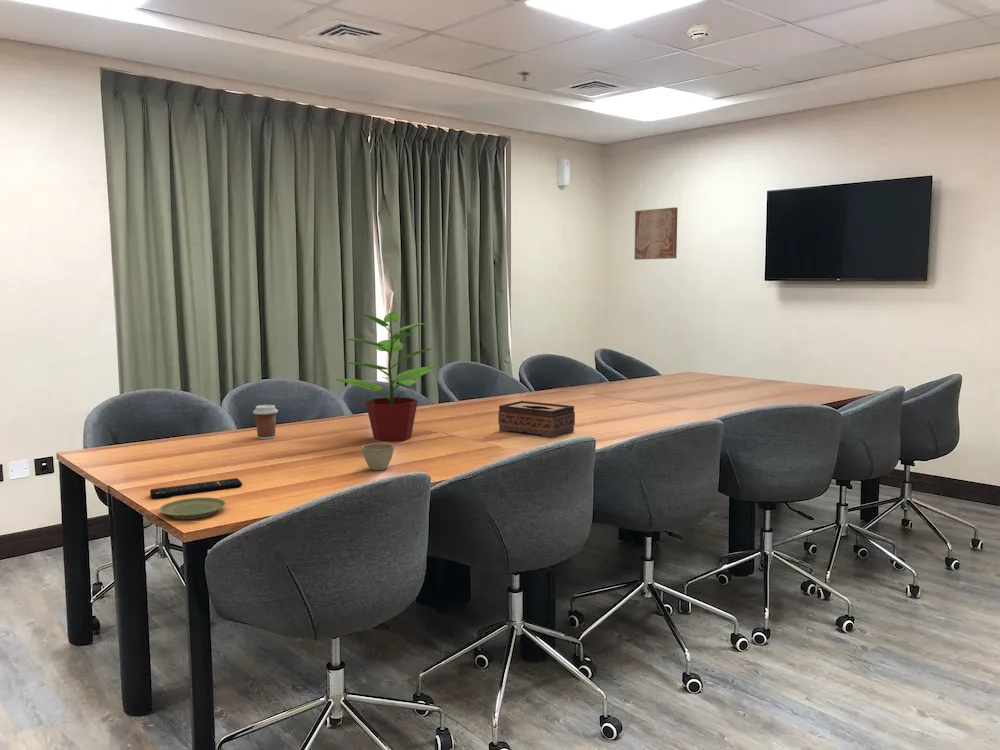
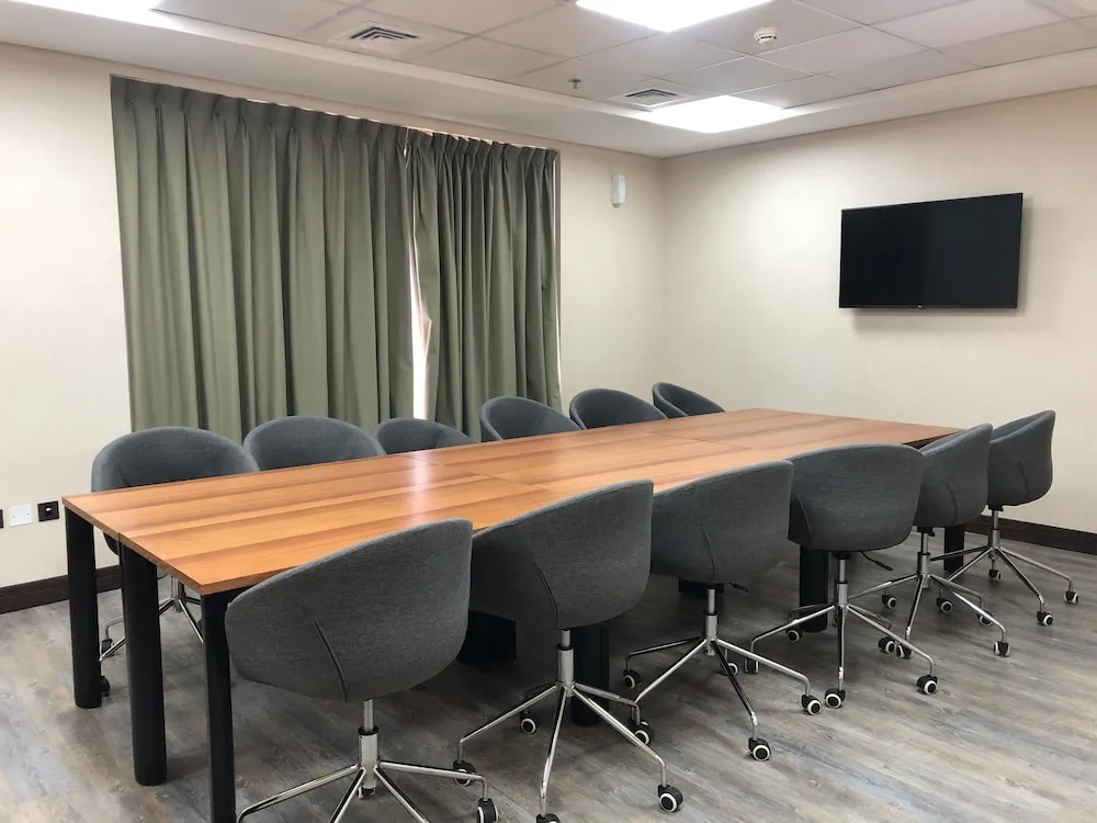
- potted plant [335,305,438,442]
- tissue box [497,400,576,438]
- flower pot [361,442,395,471]
- coffee cup [252,404,279,440]
- wall art [634,206,679,261]
- remote control [149,477,243,499]
- plate [158,497,227,520]
